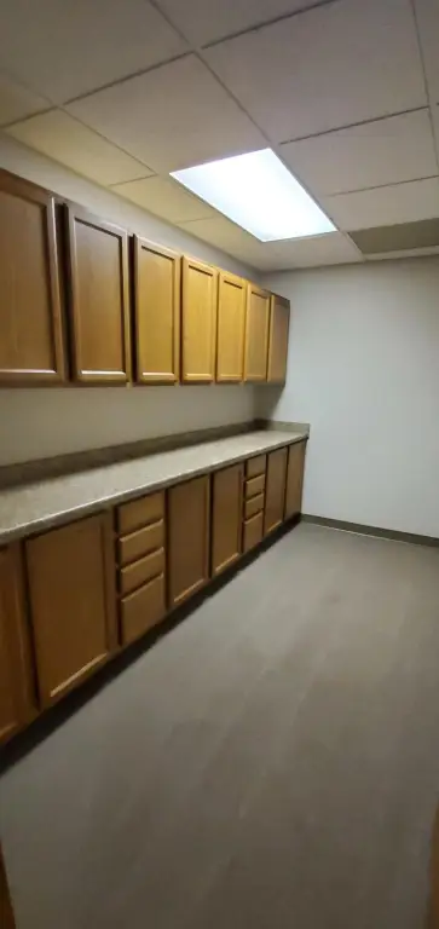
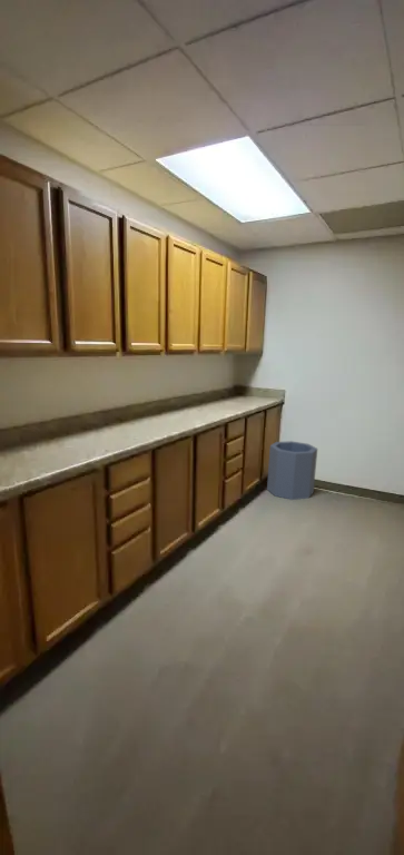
+ trash can [266,440,318,501]
